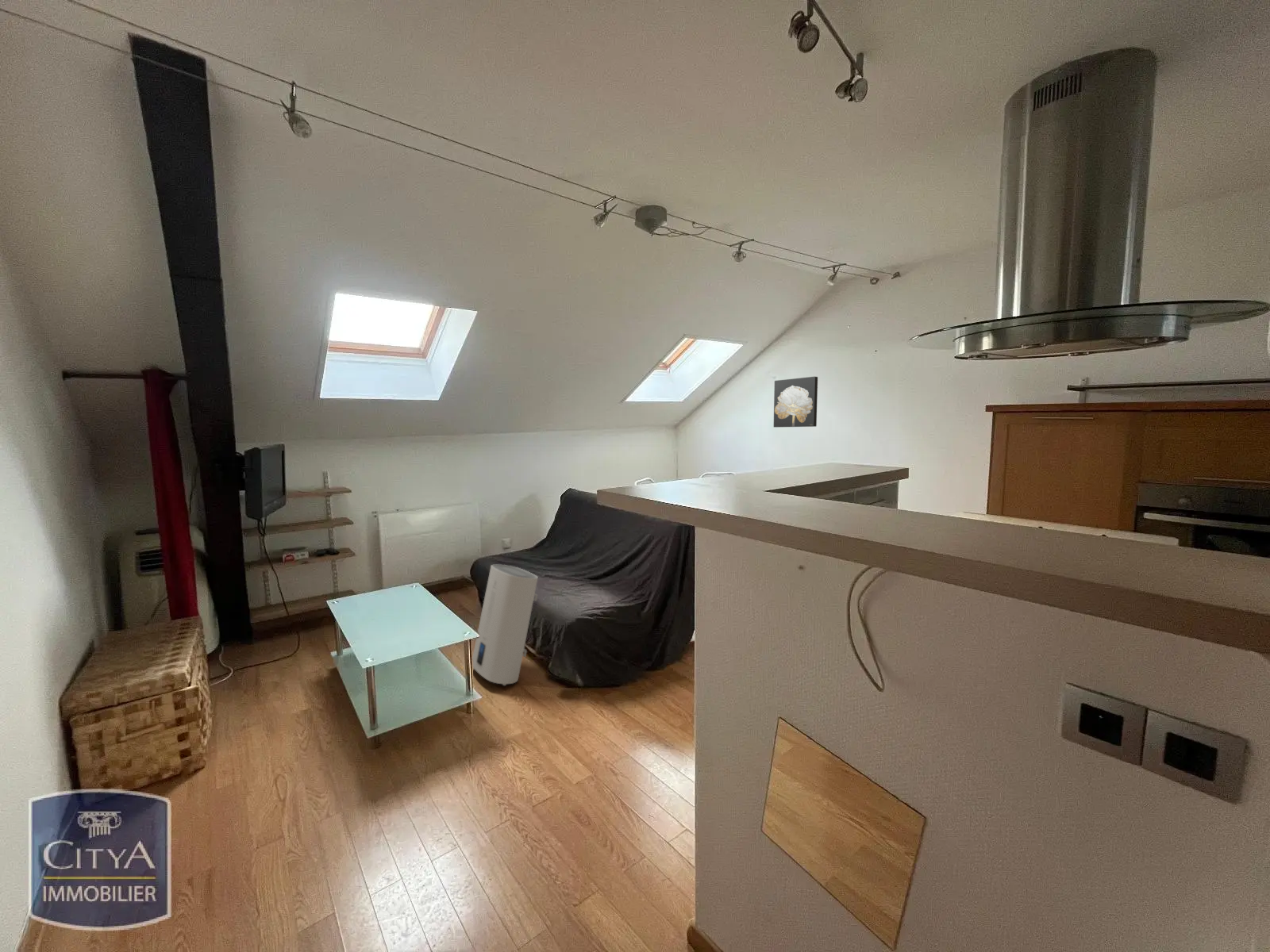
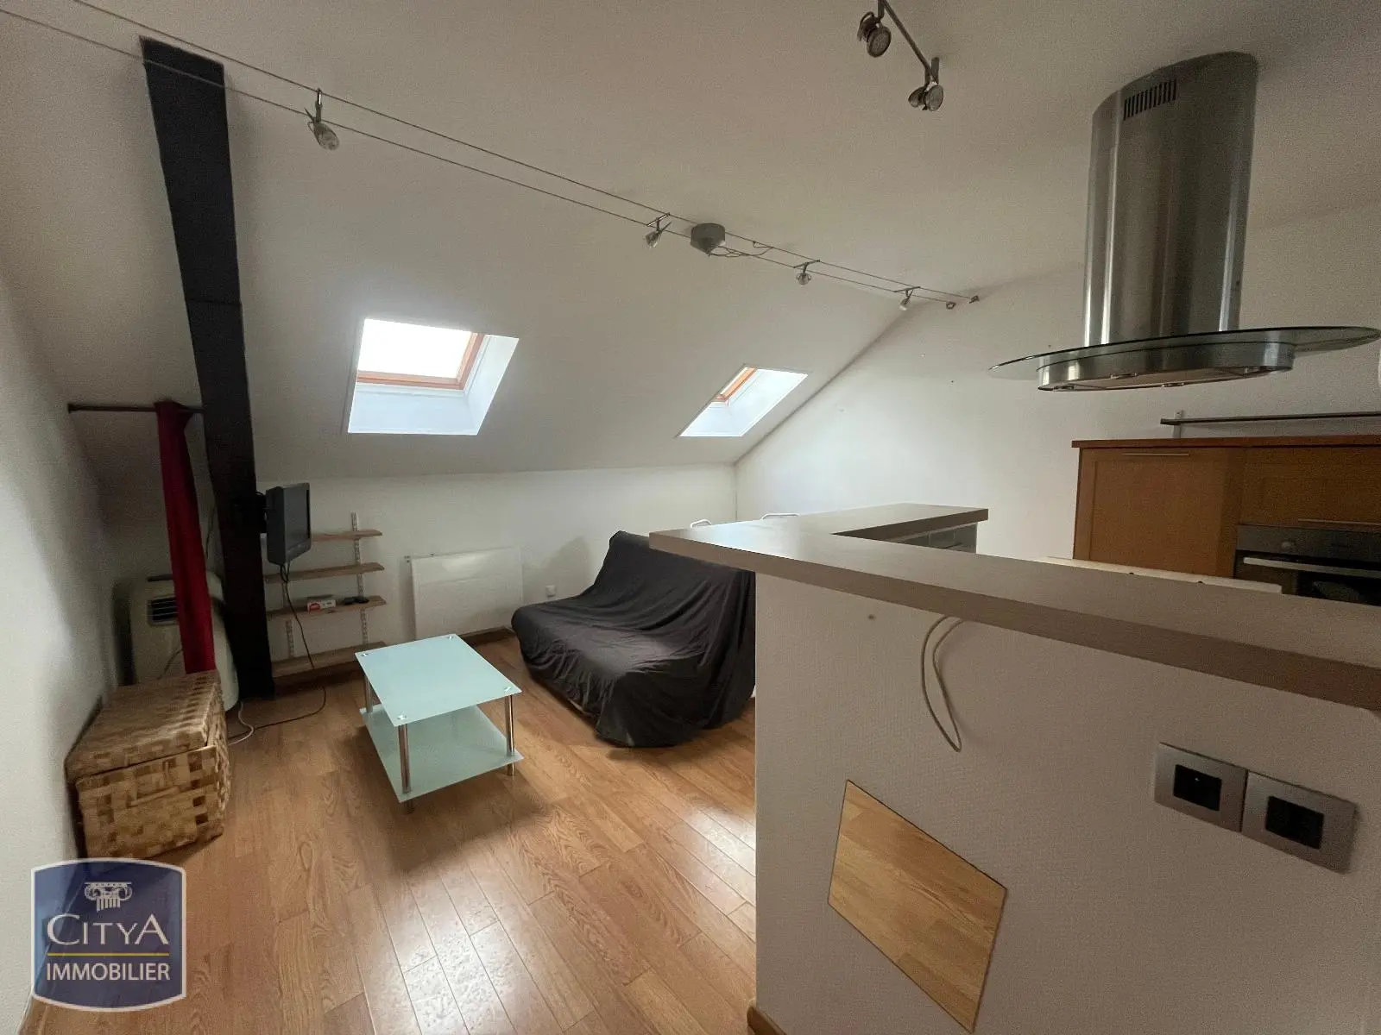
- water heater [471,564,539,686]
- wall art [773,376,818,428]
